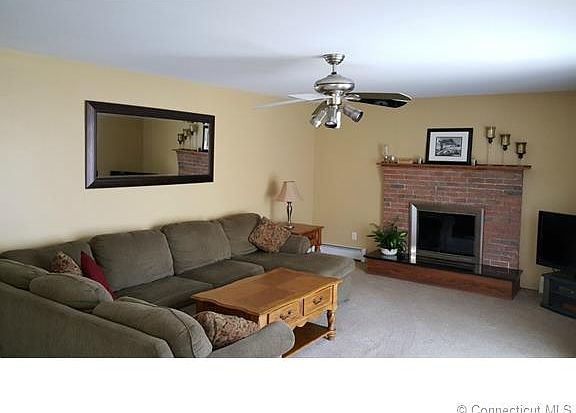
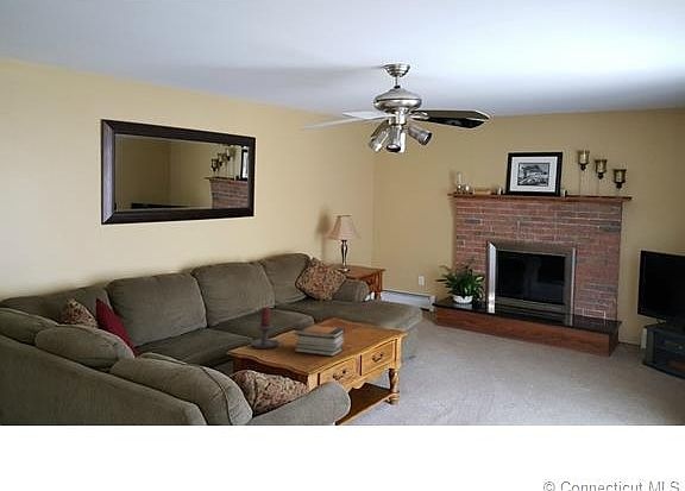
+ book stack [293,323,346,357]
+ candle holder [250,307,284,350]
